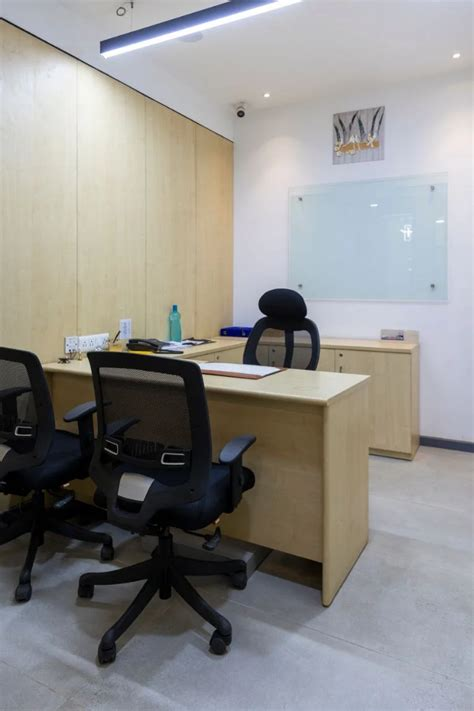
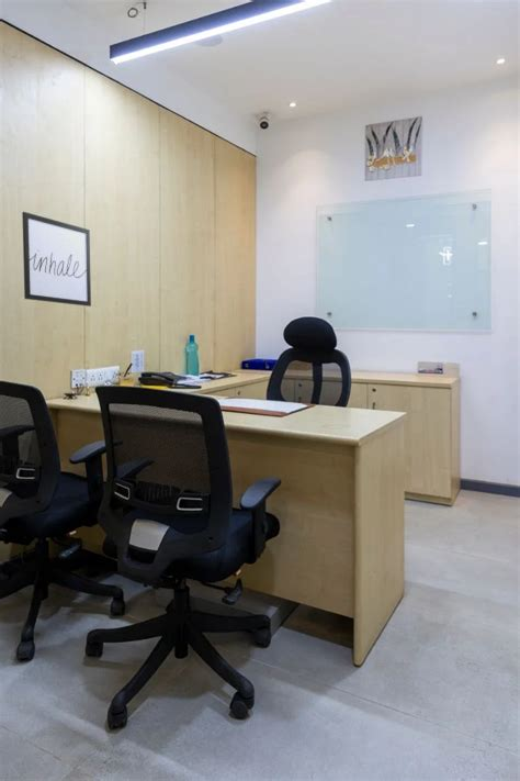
+ wall art [21,211,92,308]
